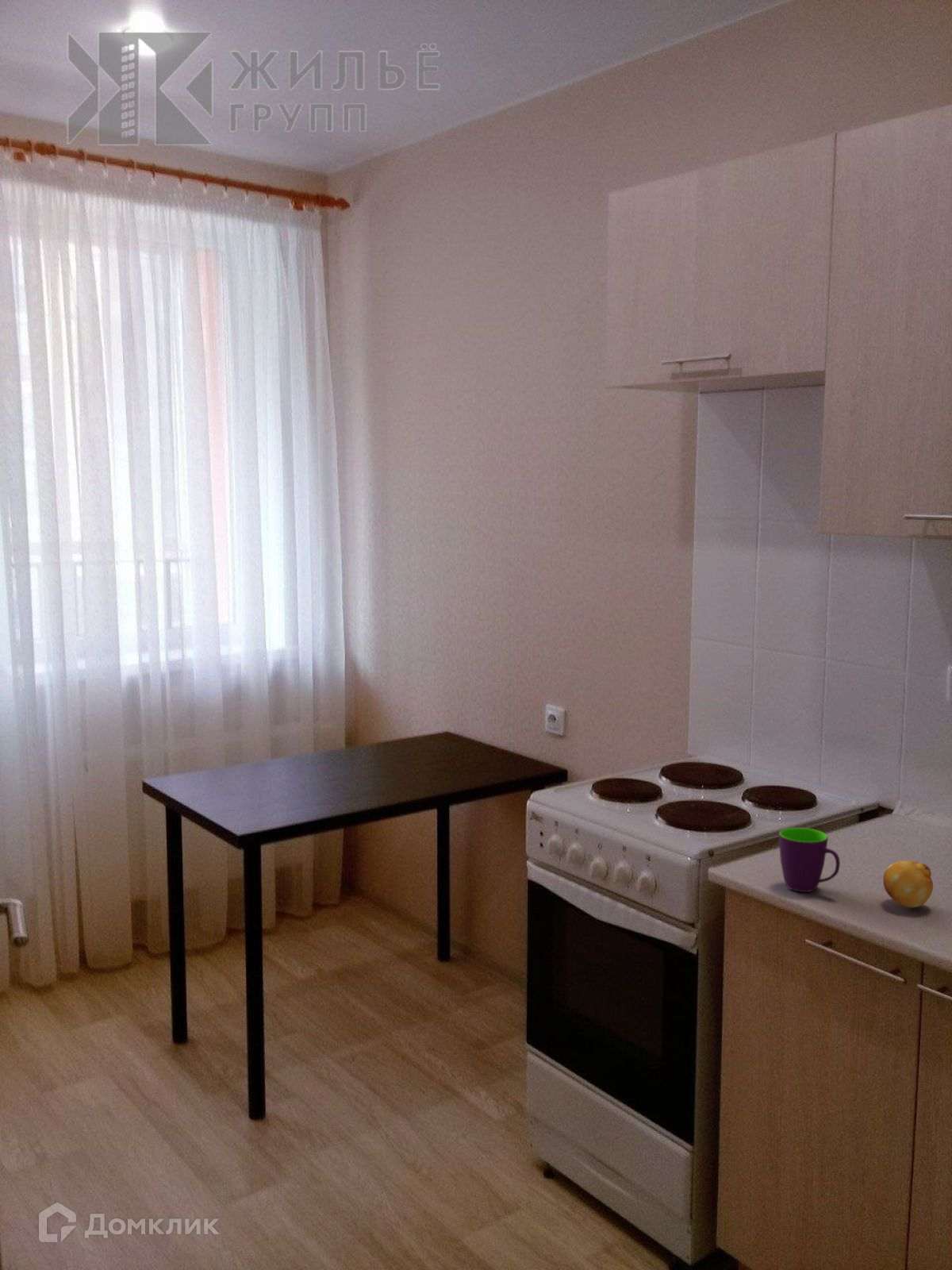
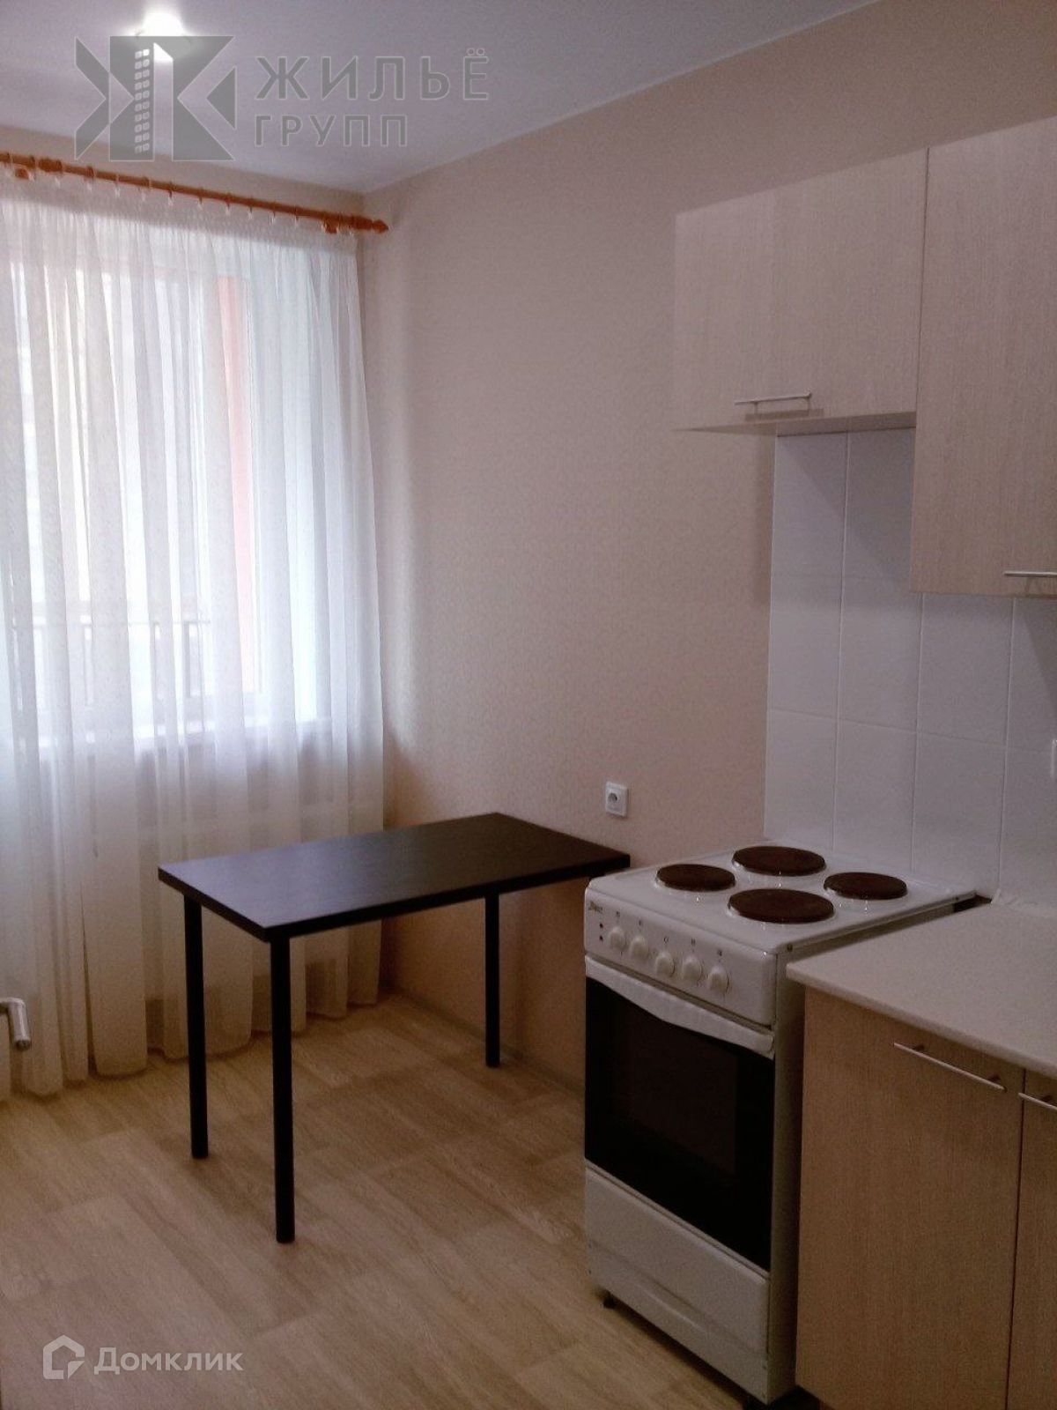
- fruit [882,860,934,908]
- mug [777,827,841,893]
